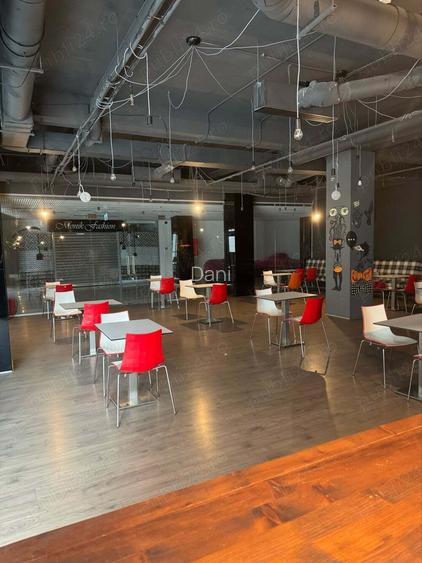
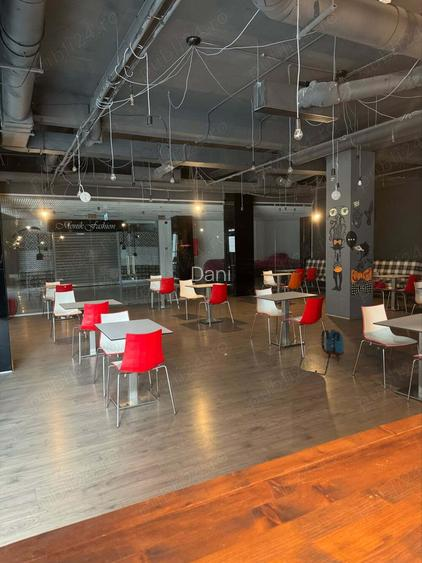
+ backpack [320,329,345,362]
